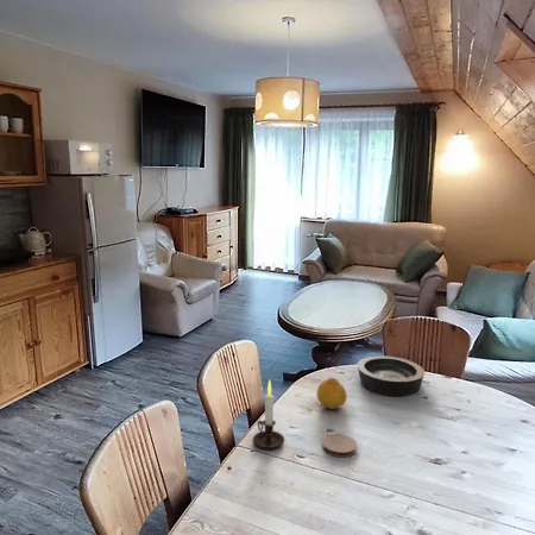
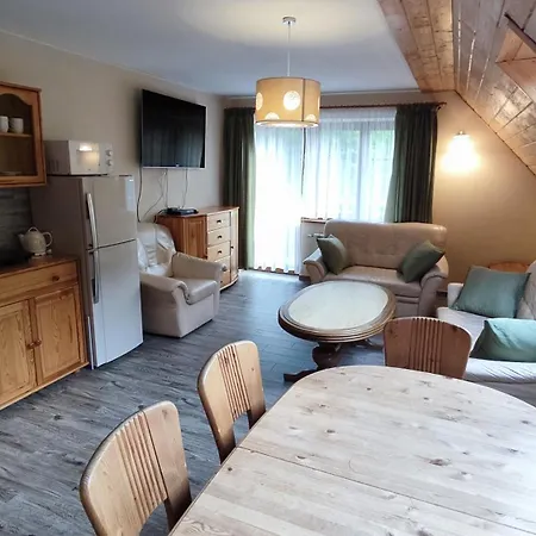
- bowl [357,354,426,397]
- coaster [321,433,358,458]
- fruit [315,377,348,410]
- candle [252,378,285,449]
